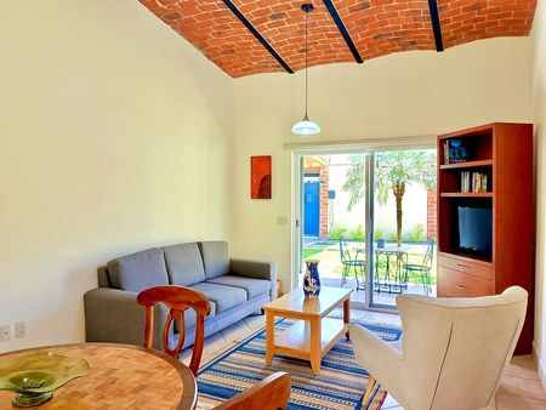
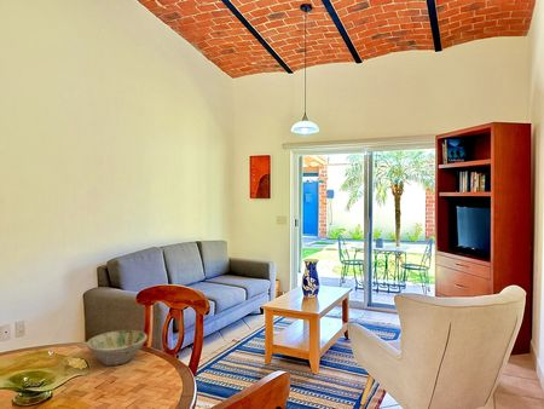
+ bowl [85,329,149,367]
